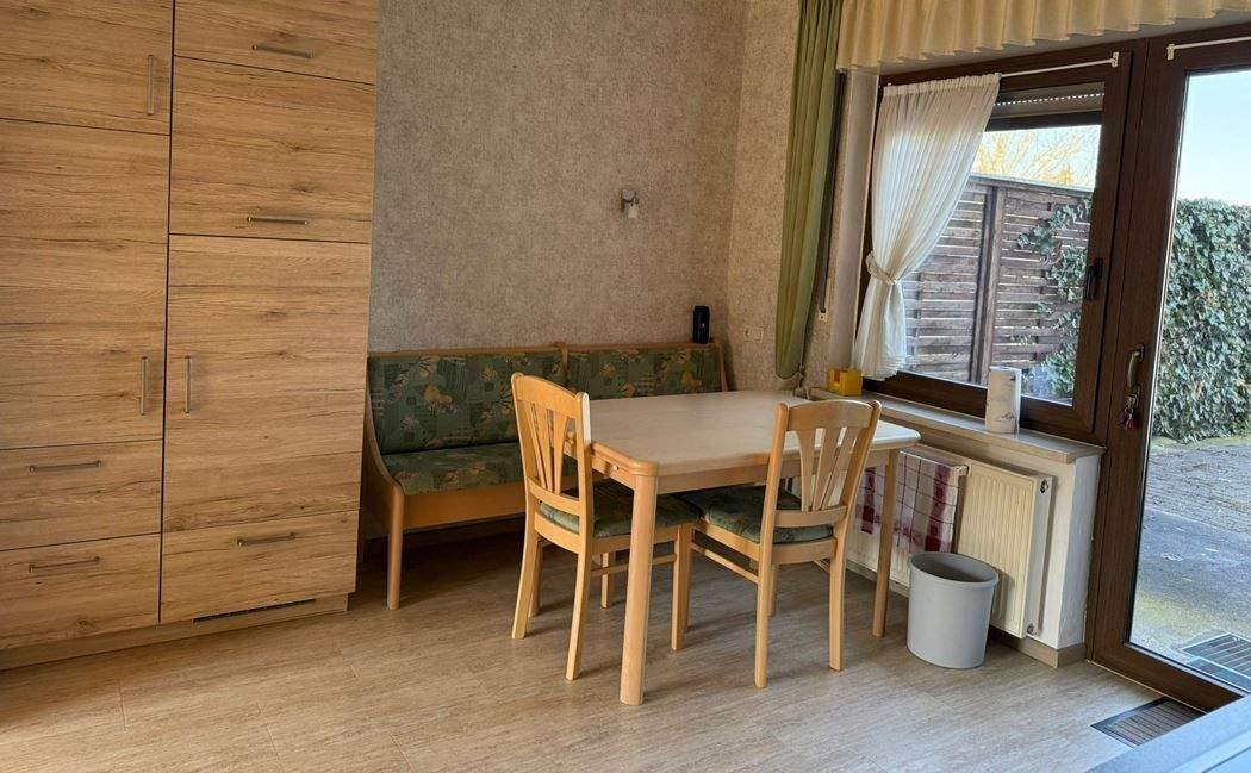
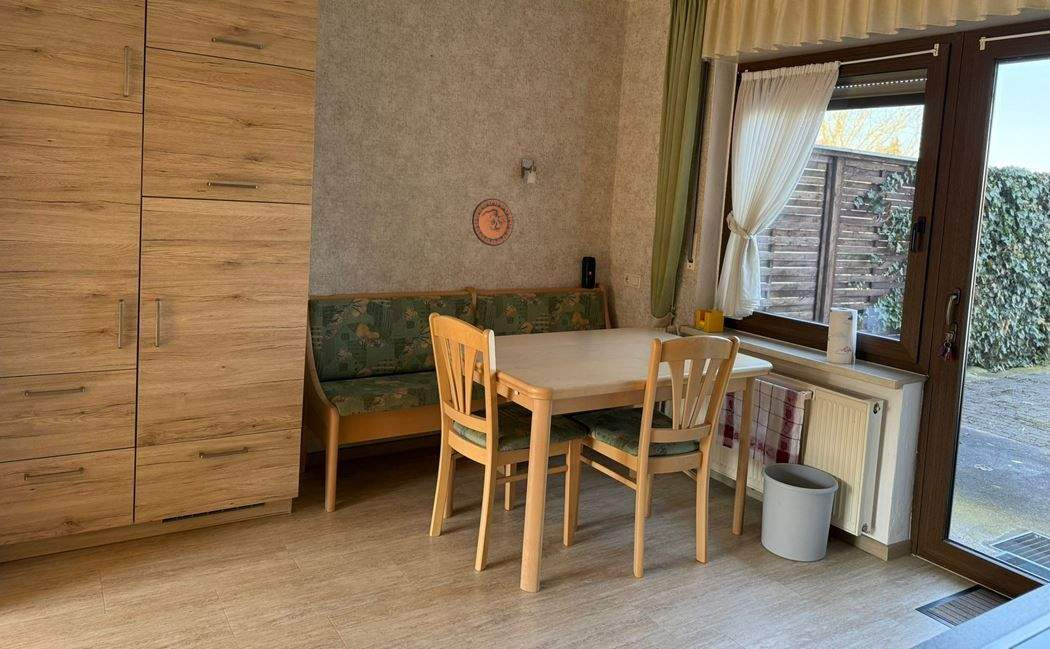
+ decorative plate [471,198,514,247]
